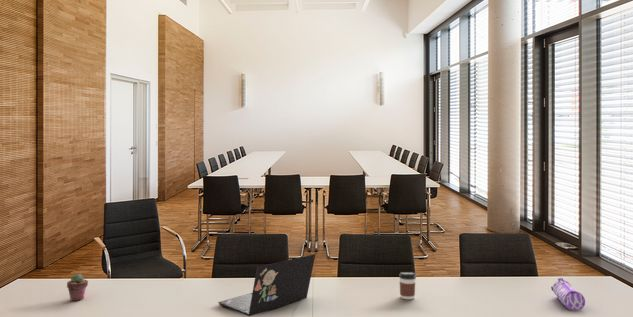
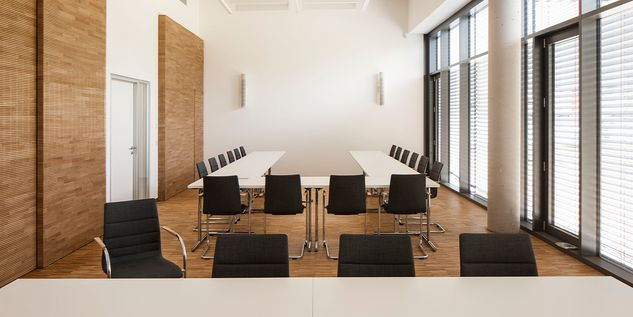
- potted succulent [66,273,89,302]
- pencil case [550,277,586,312]
- coffee cup [398,271,417,300]
- laptop [217,253,316,317]
